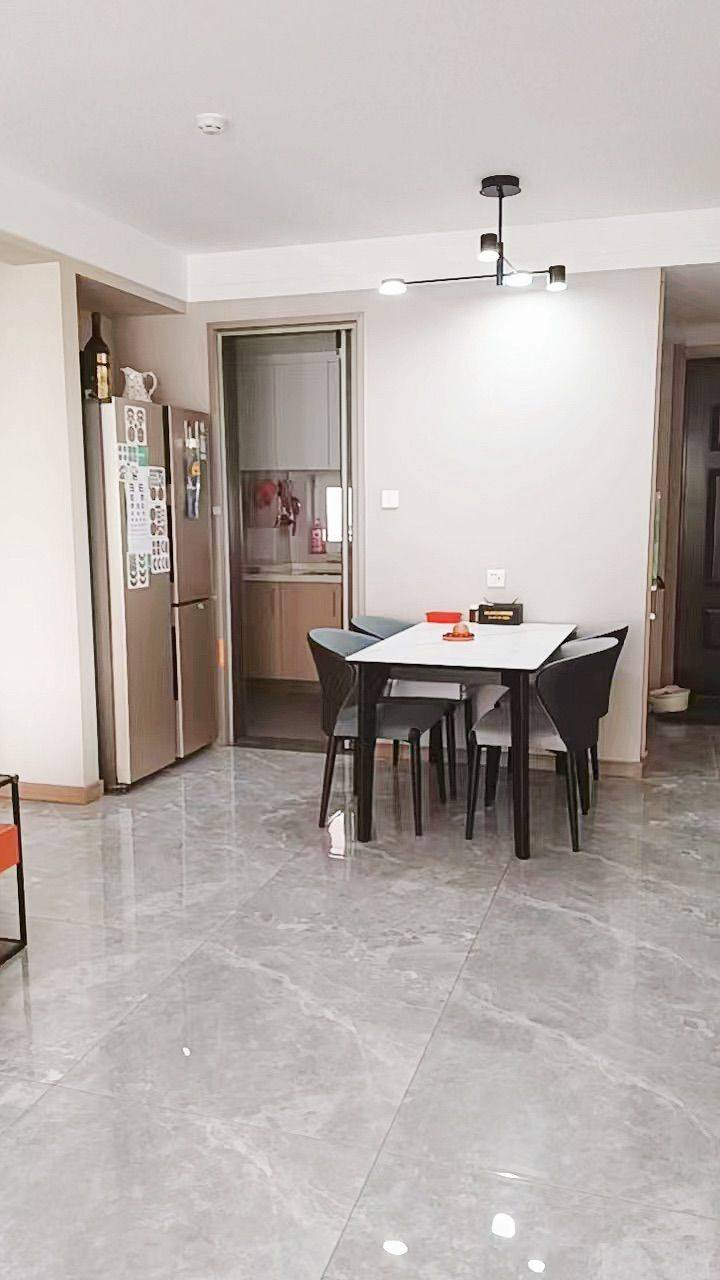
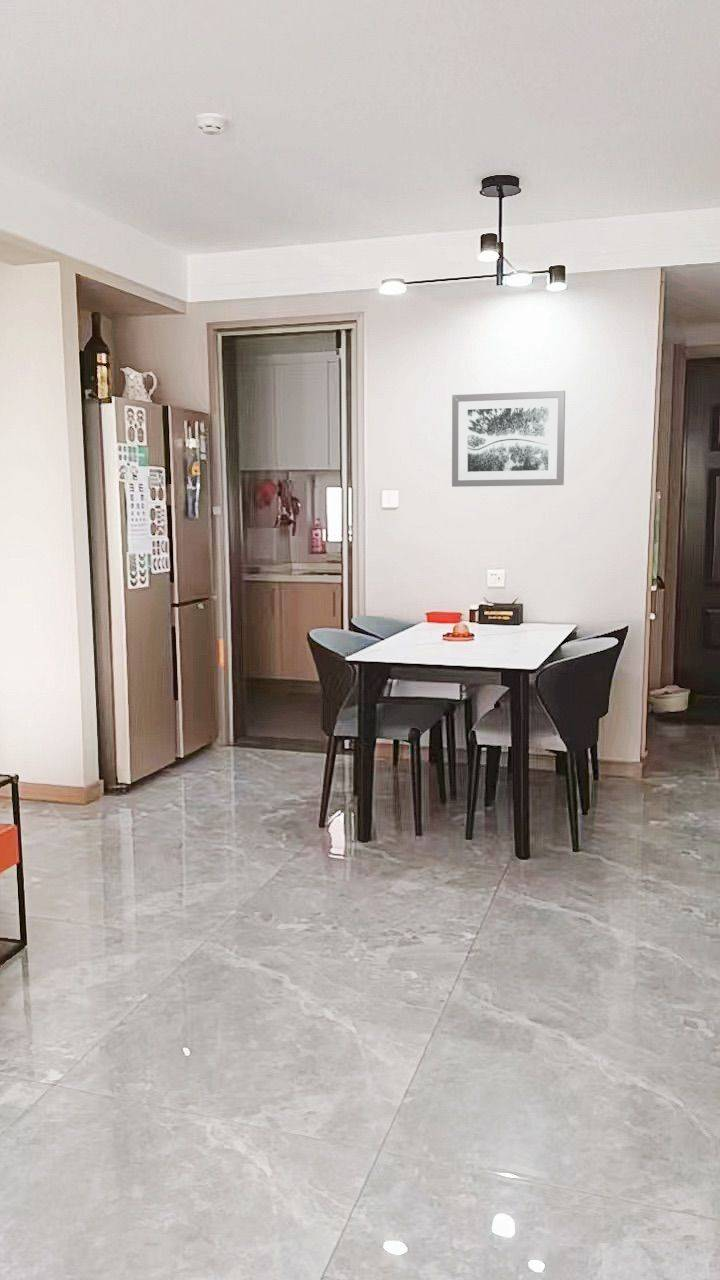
+ wall art [451,390,566,488]
